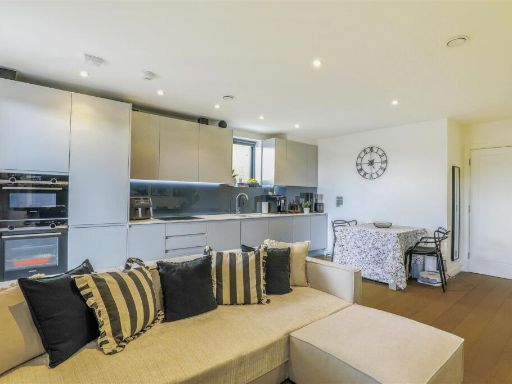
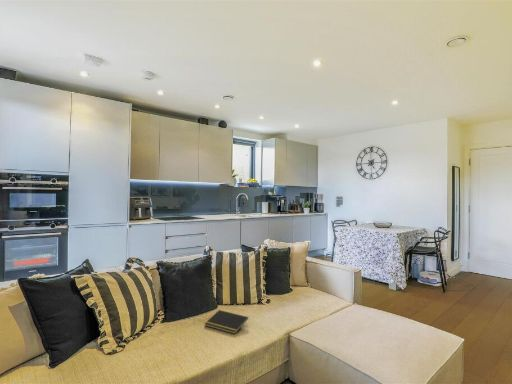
+ notepad [204,309,249,335]
